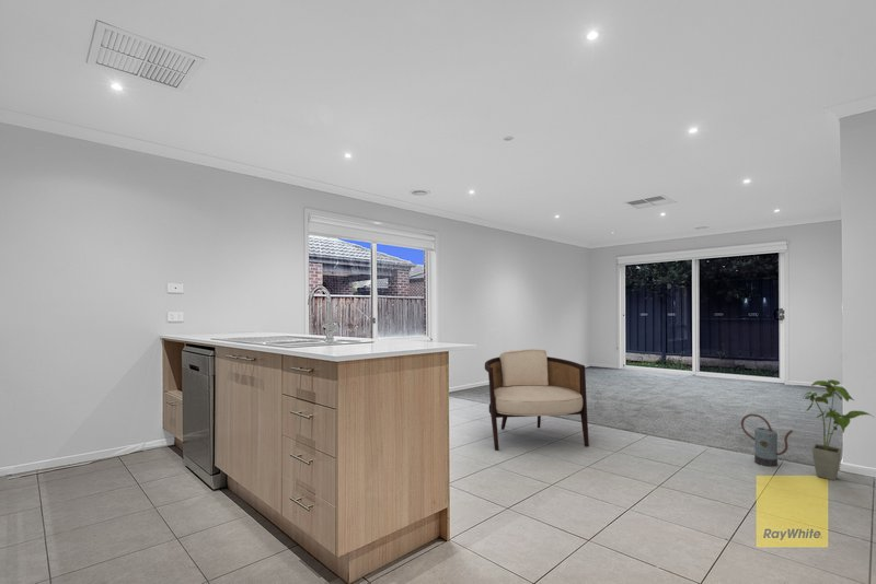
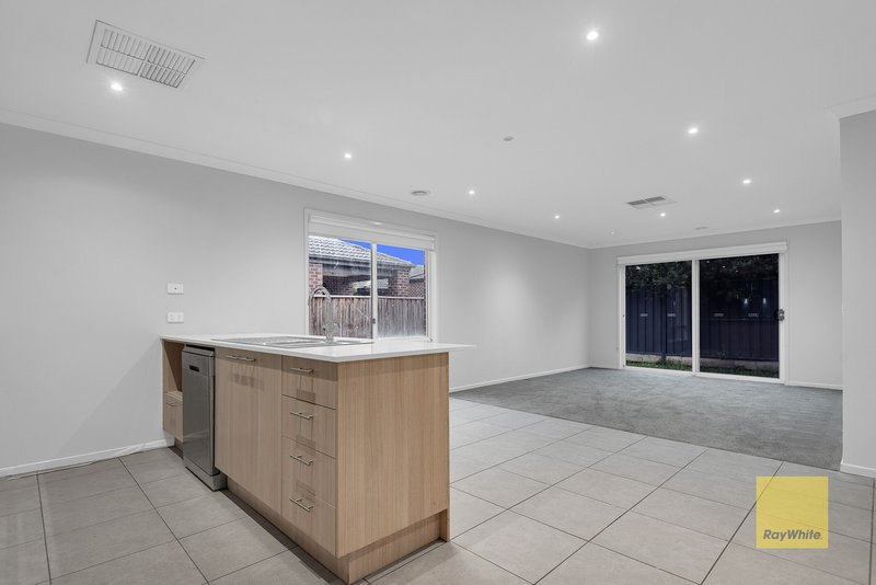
- armchair [484,348,590,452]
- watering can [740,413,794,468]
- house plant [802,378,876,481]
